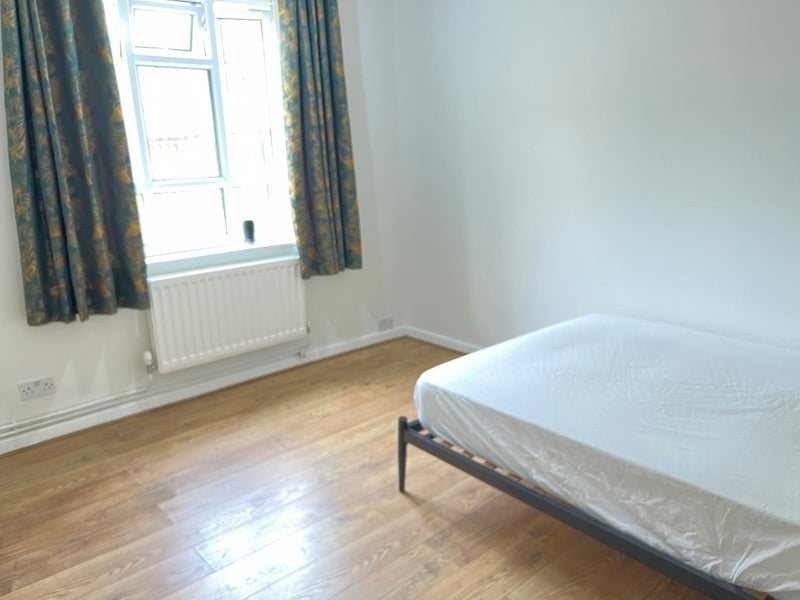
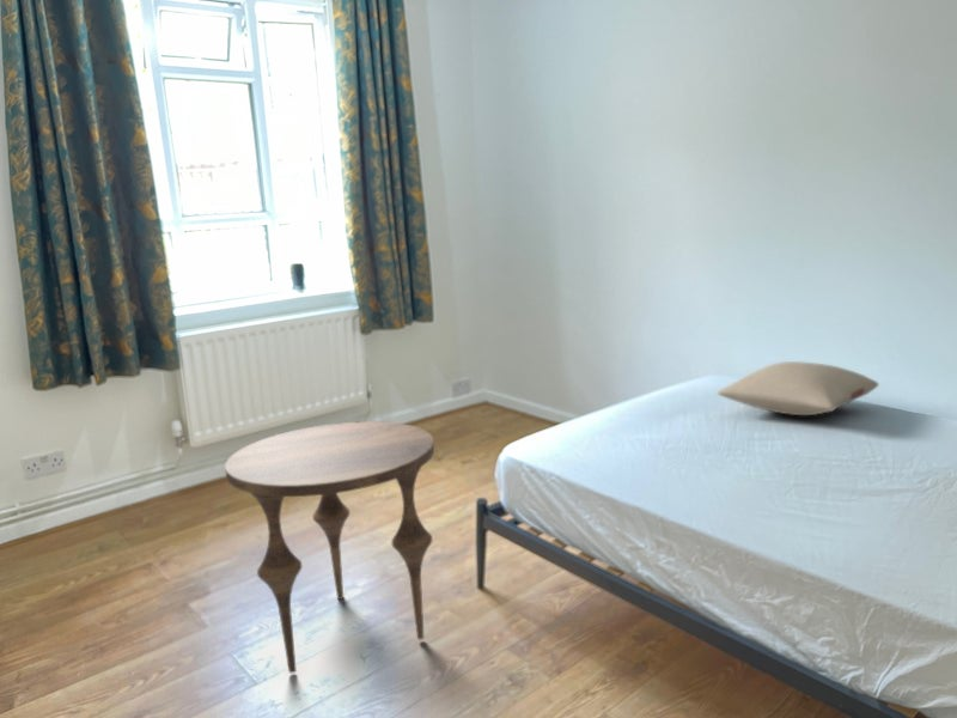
+ side table [224,420,435,674]
+ pillow [715,360,880,416]
